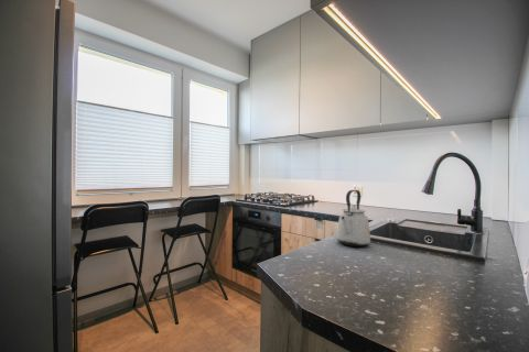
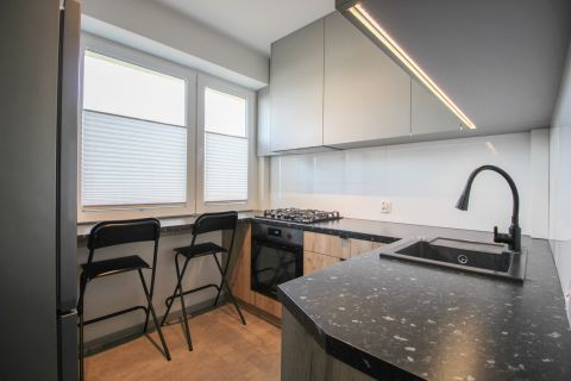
- kettle [336,189,371,248]
